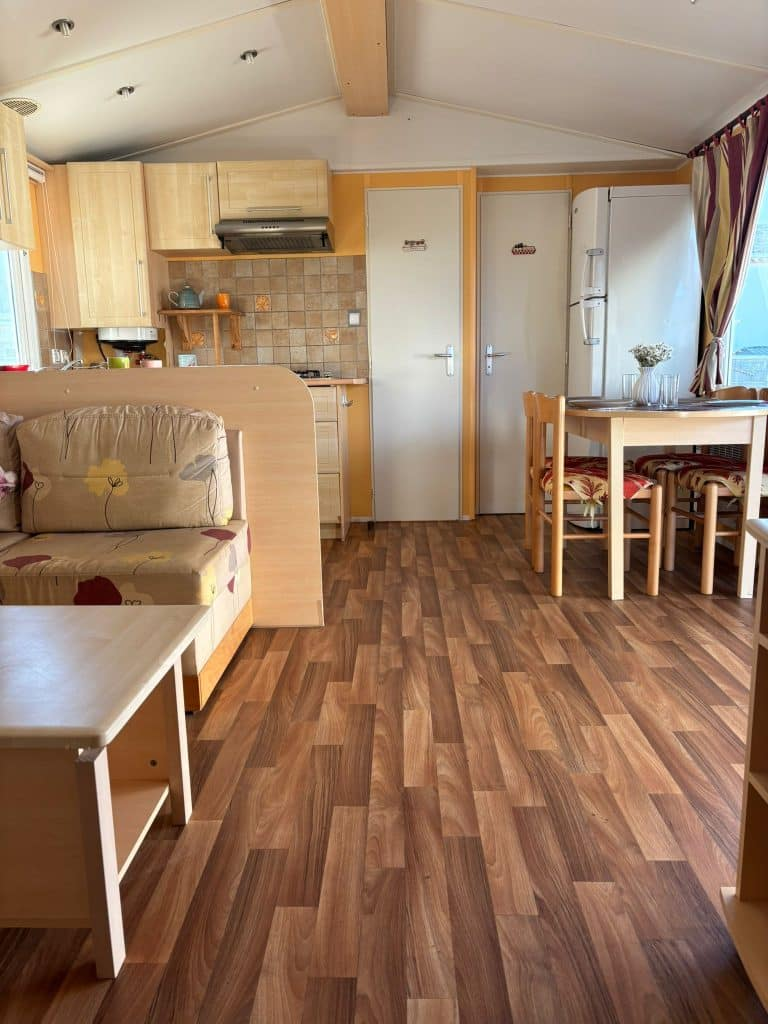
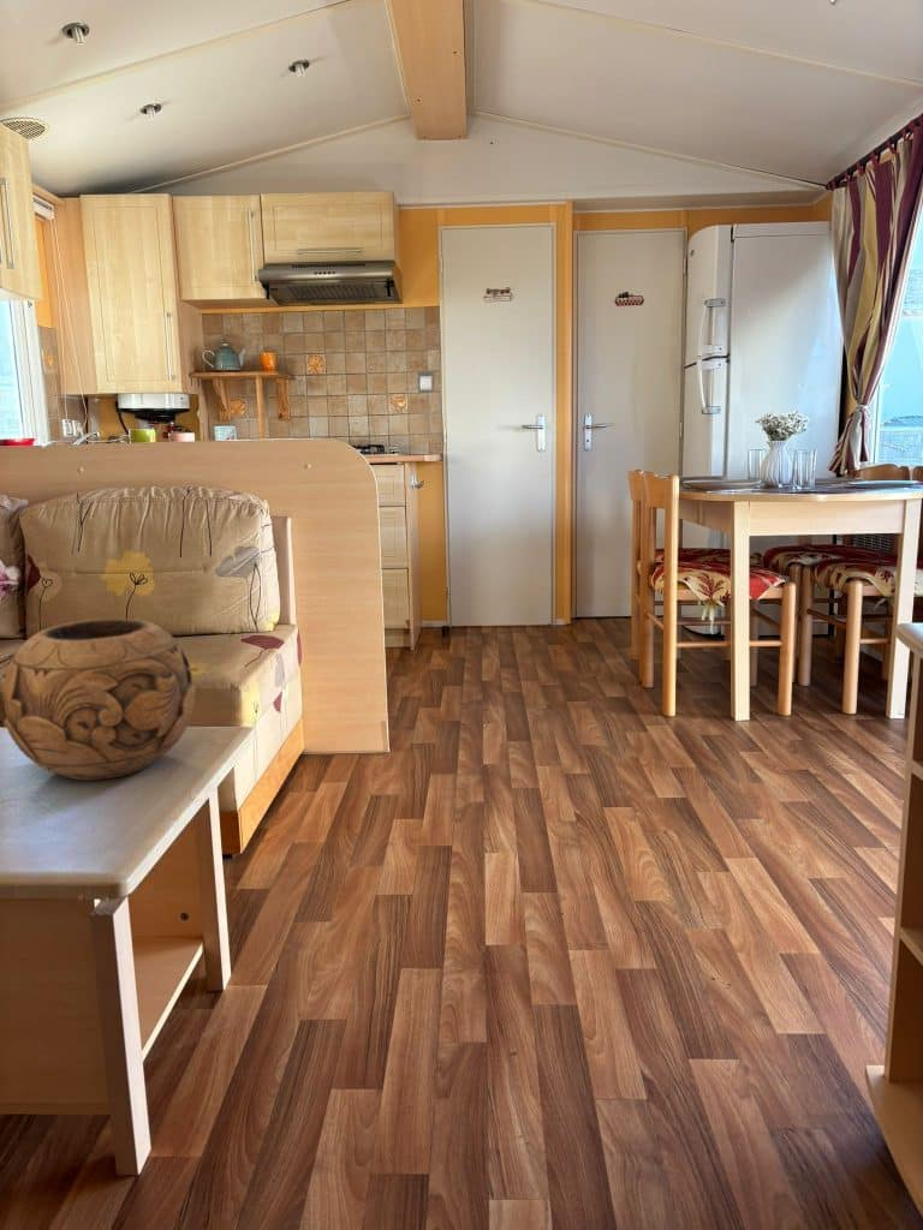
+ decorative bowl [1,617,196,782]
